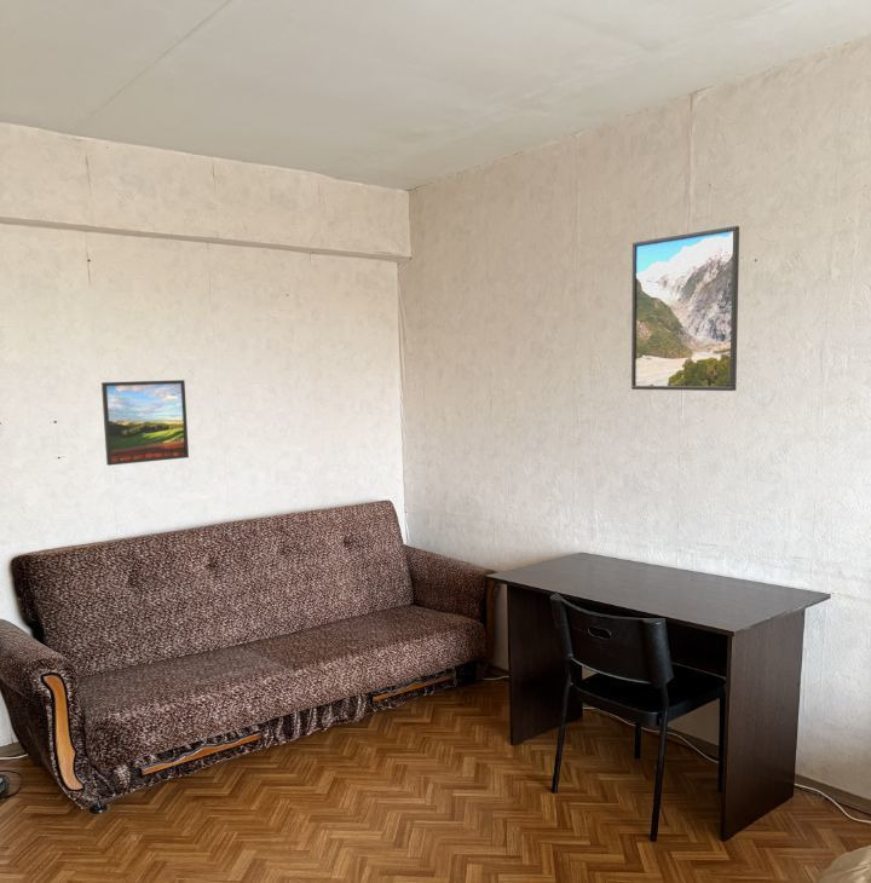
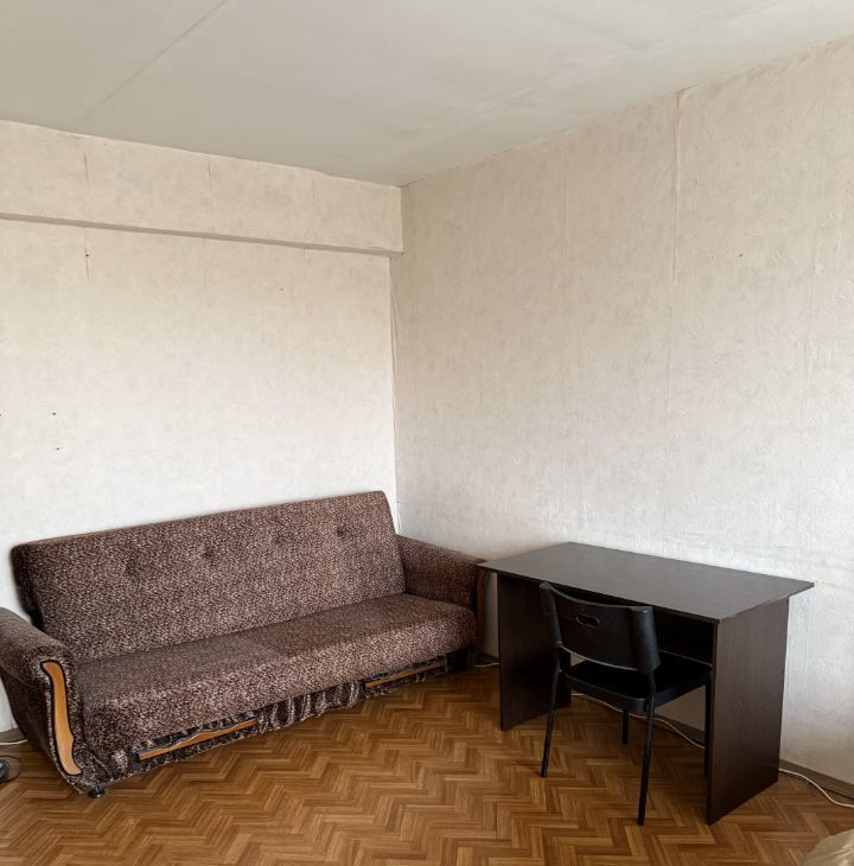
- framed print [630,225,740,392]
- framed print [100,379,190,467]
